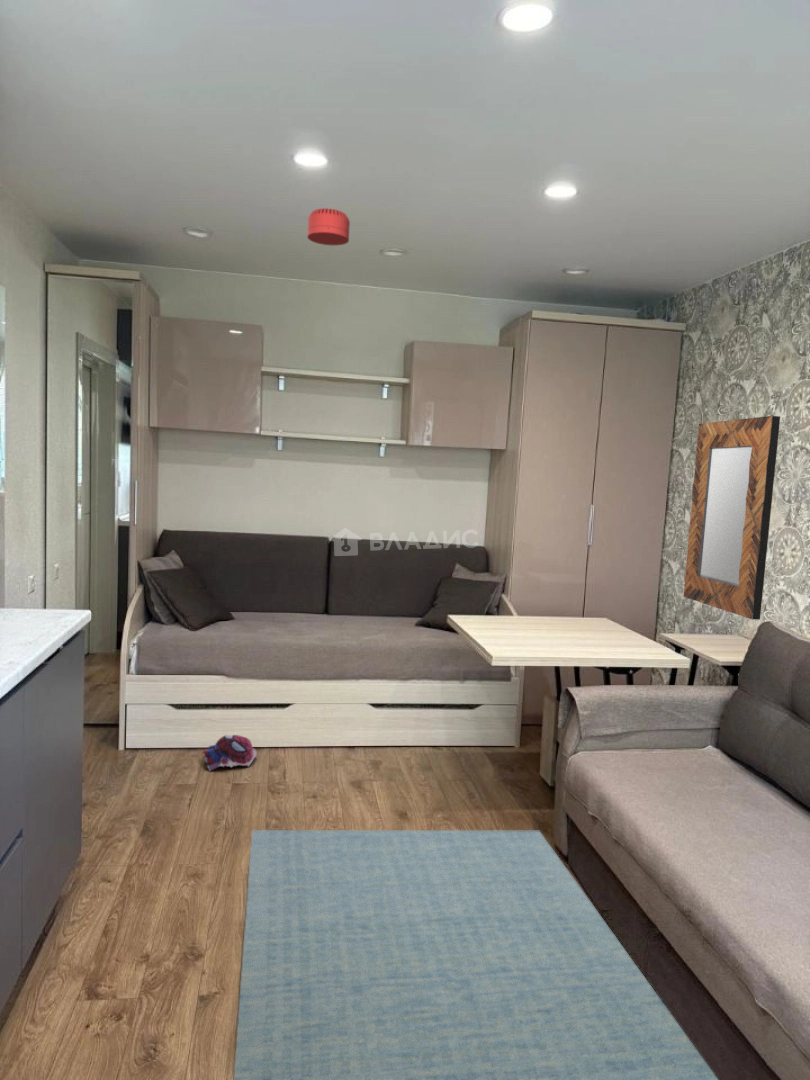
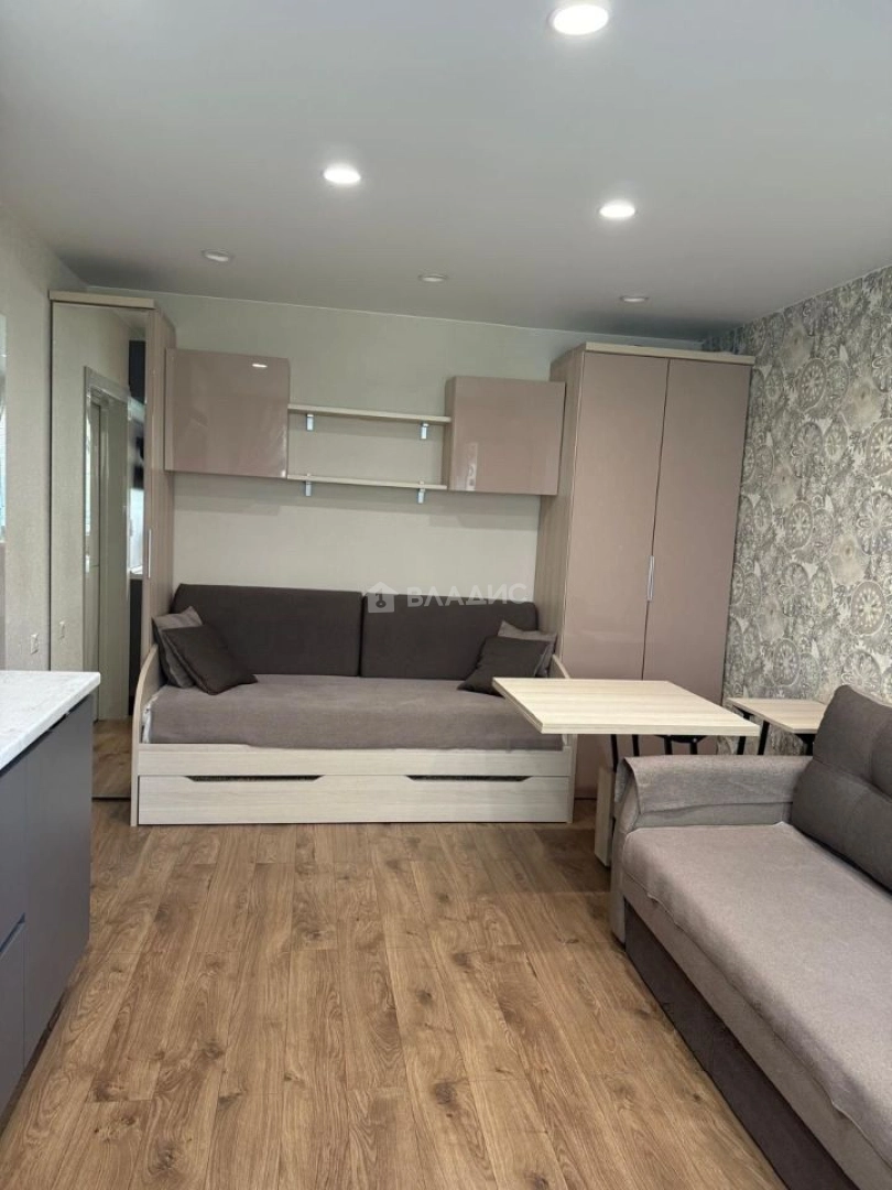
- plush toy [200,734,257,772]
- home mirror [683,415,781,621]
- smoke detector [306,207,351,246]
- rug [232,829,719,1080]
